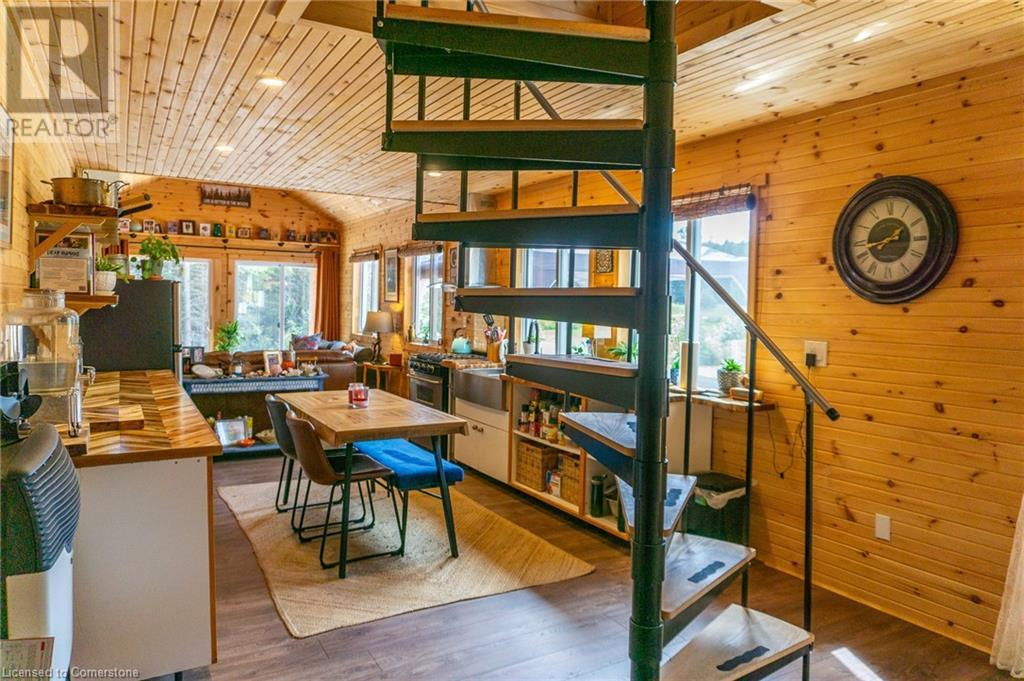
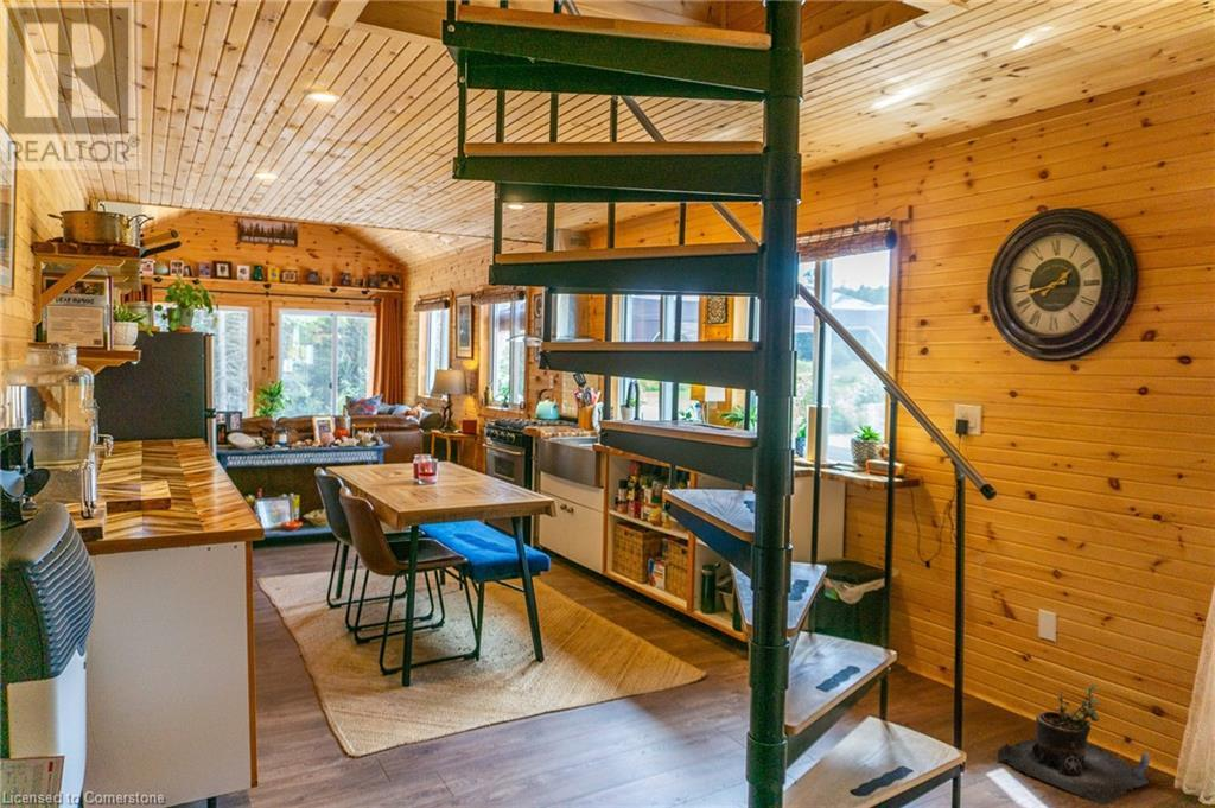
+ potted plant [997,683,1151,806]
